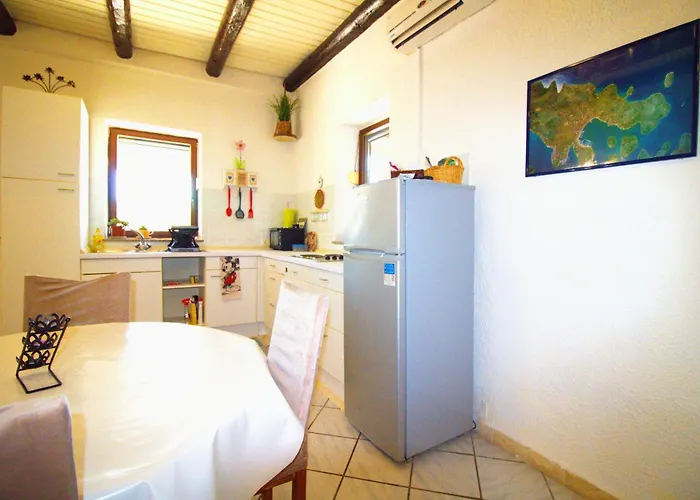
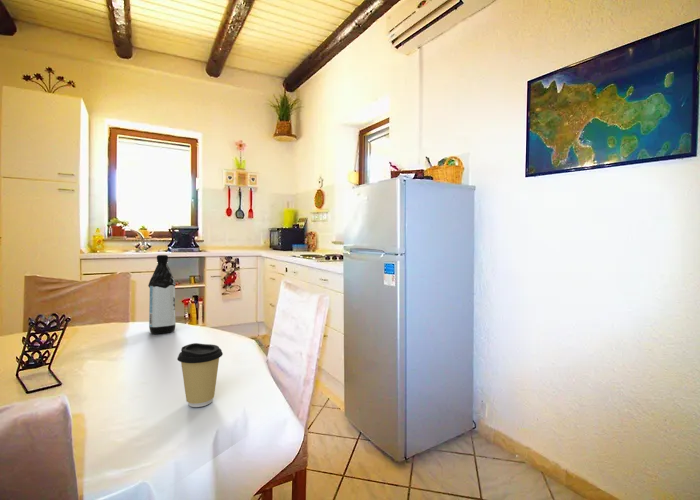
+ water bottle [147,254,177,335]
+ coffee cup [176,342,224,408]
